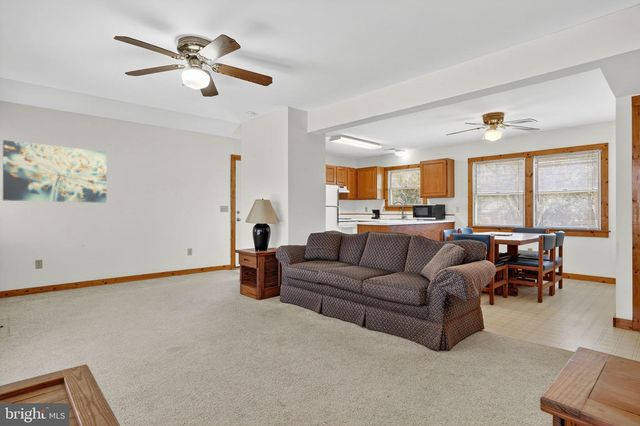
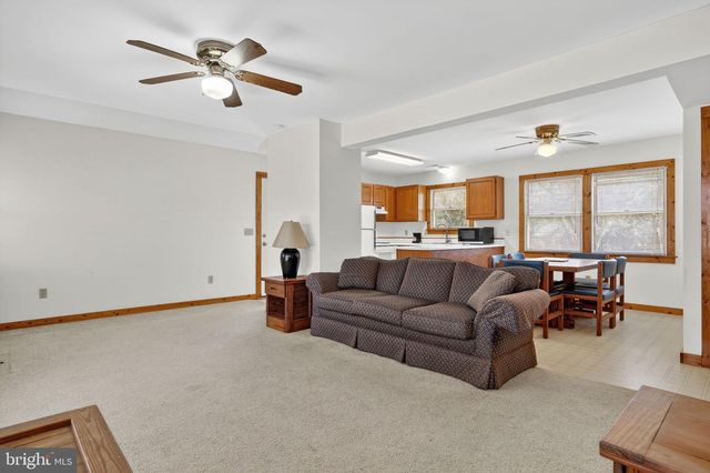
- wall art [2,139,108,204]
